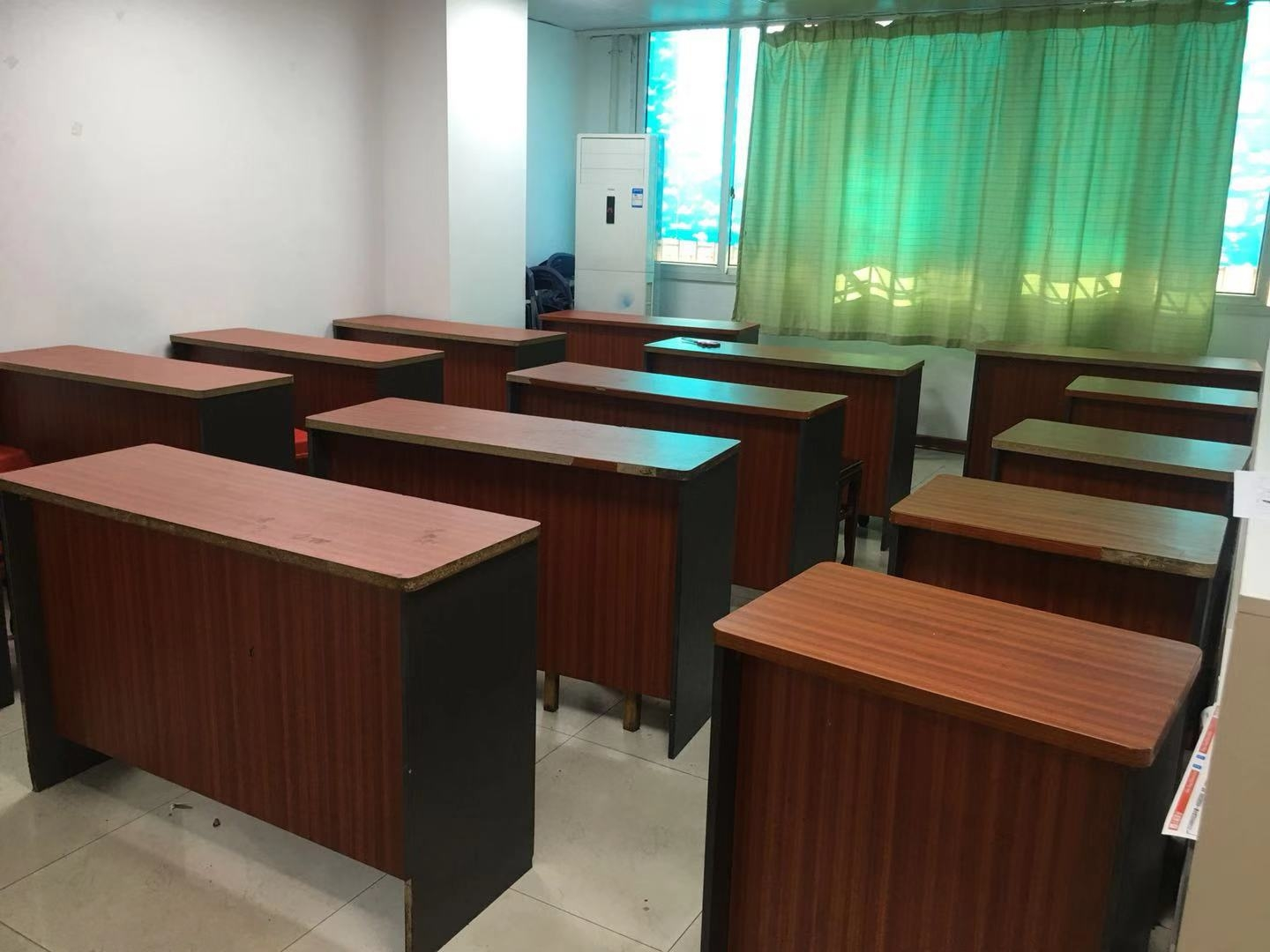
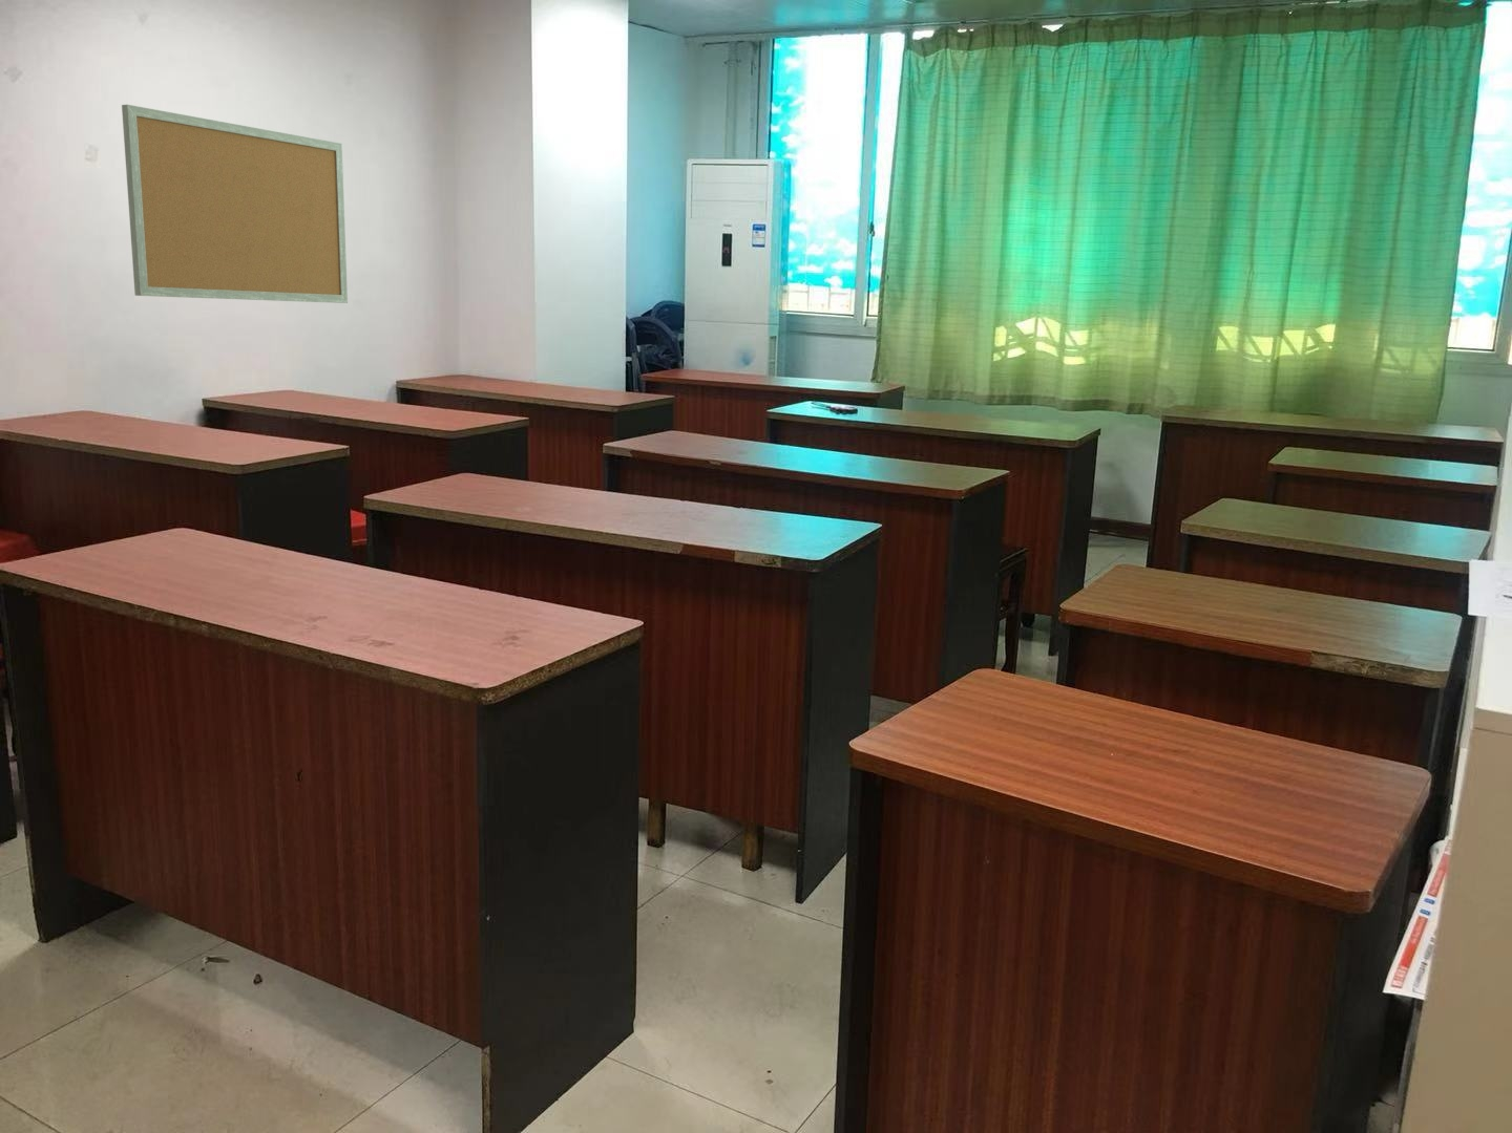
+ bulletin board [120,104,349,305]
